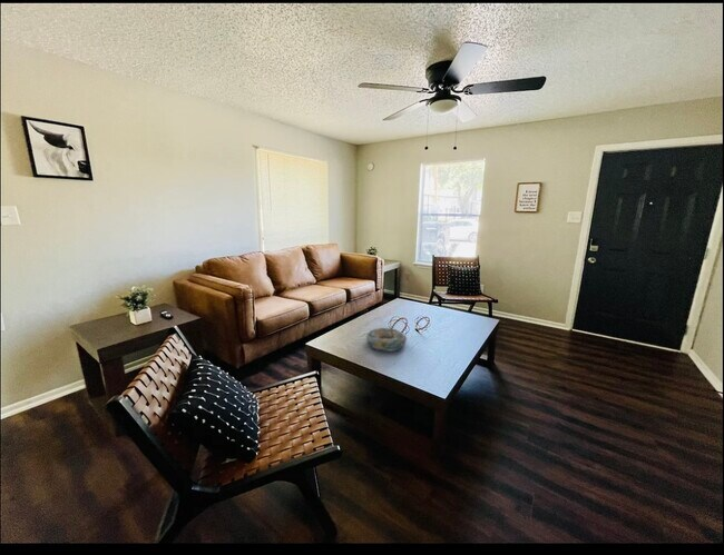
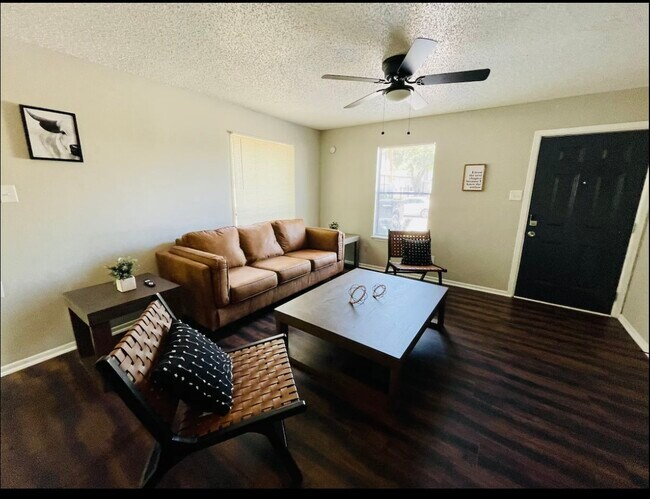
- decorative bowl [365,327,408,353]
